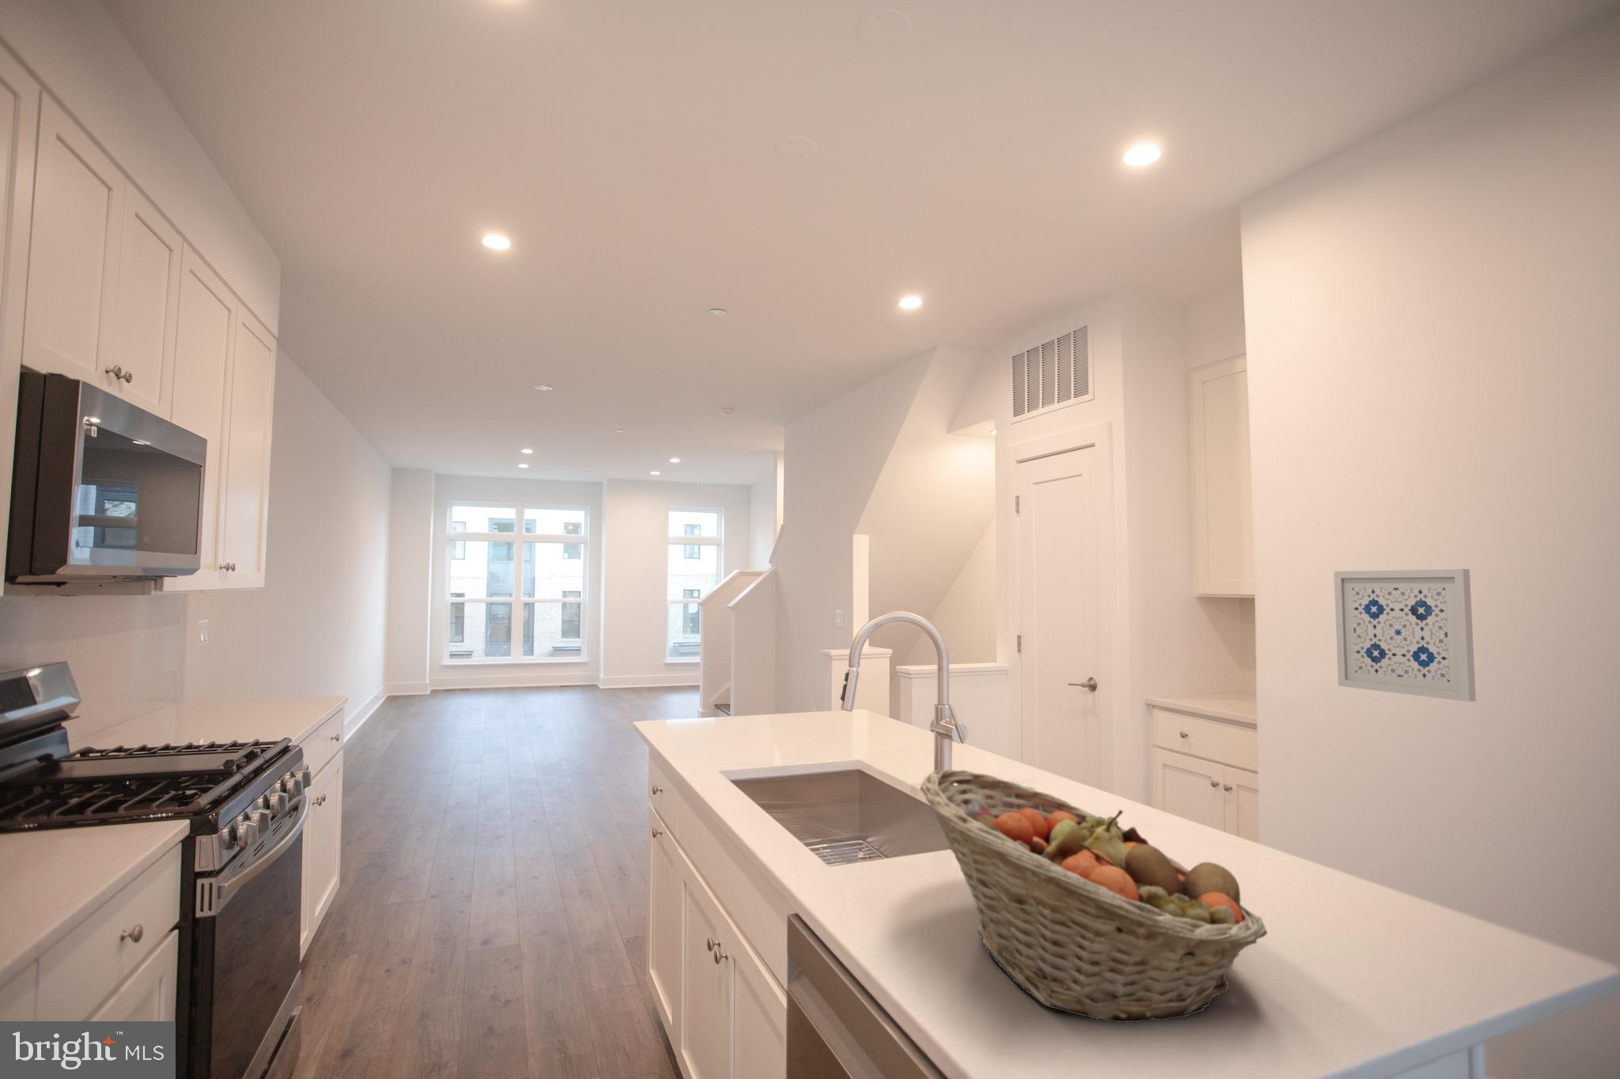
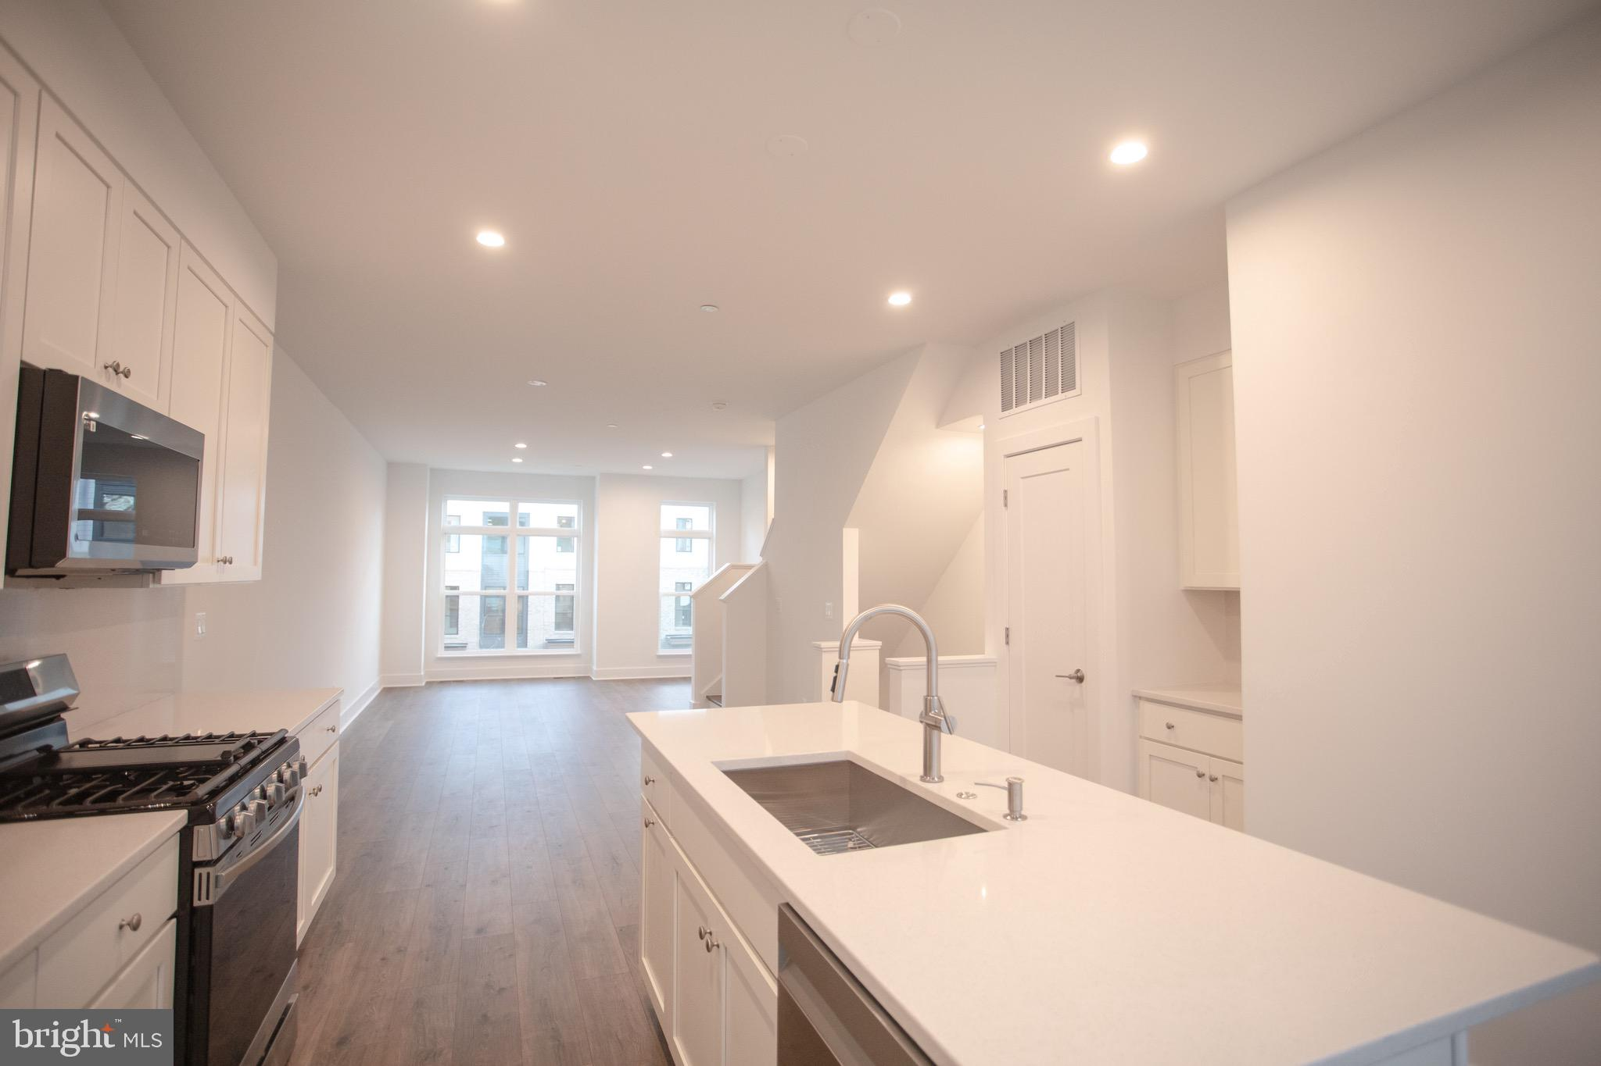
- wall art [1333,568,1477,703]
- fruit basket [919,768,1268,1024]
